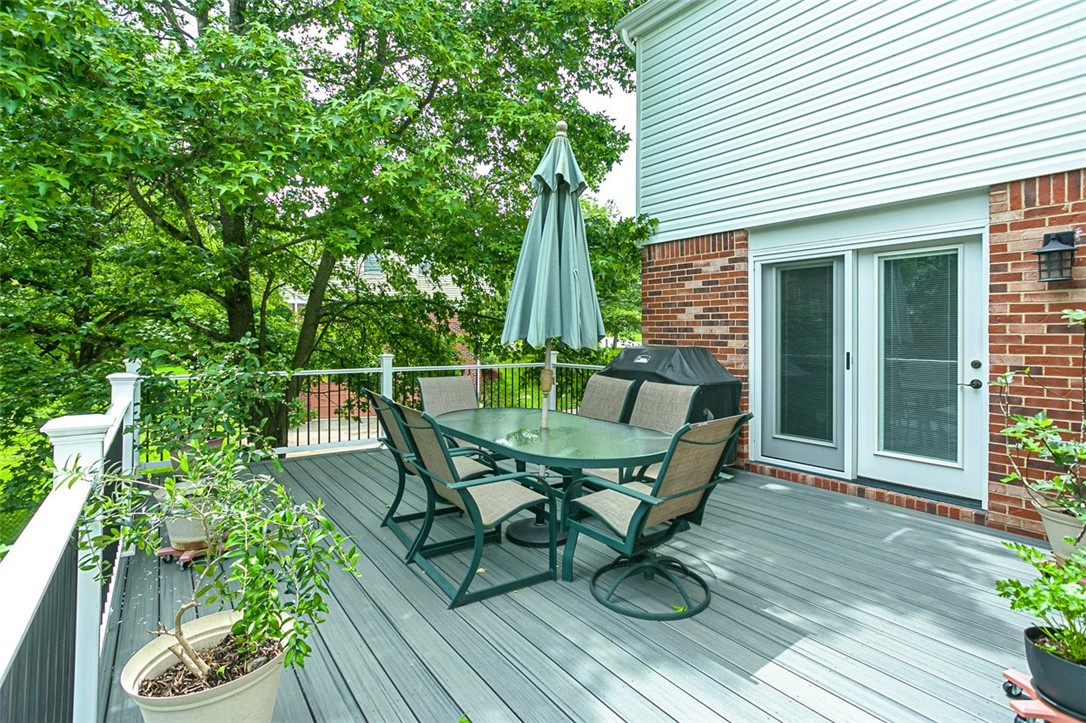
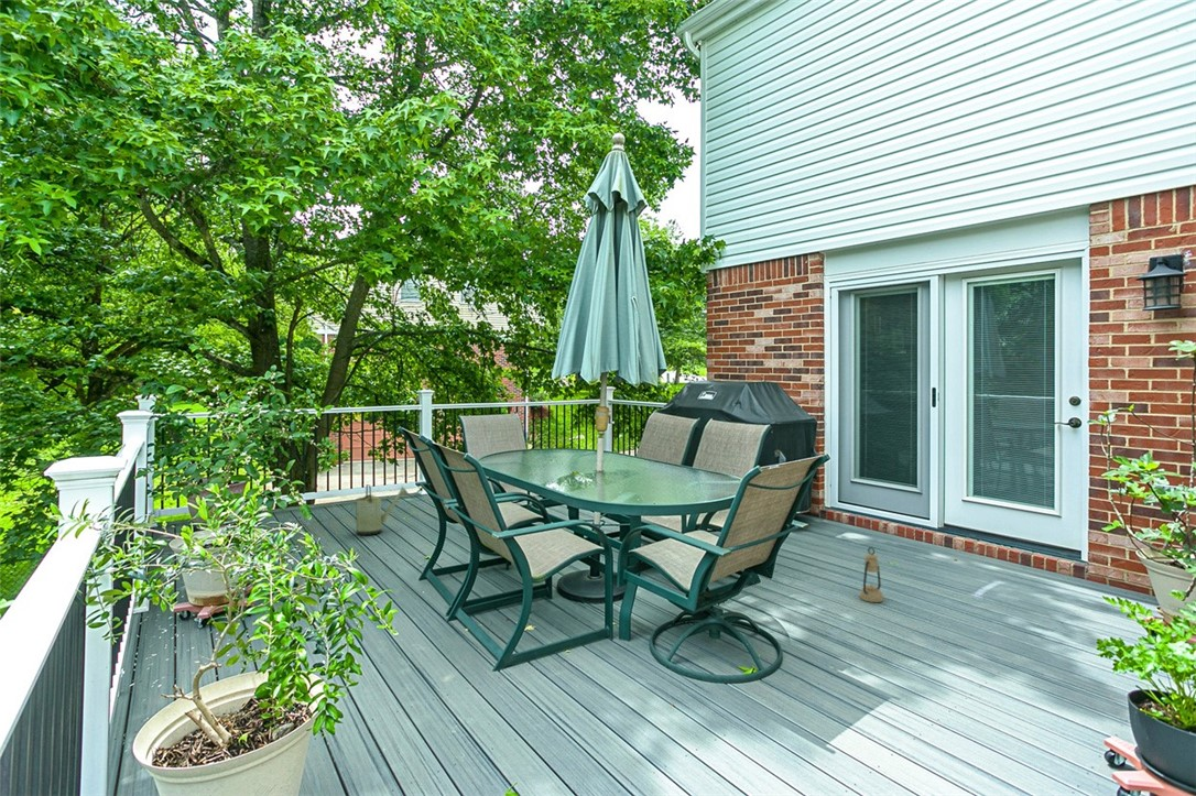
+ watering can [349,483,410,536]
+ lantern [859,546,884,603]
